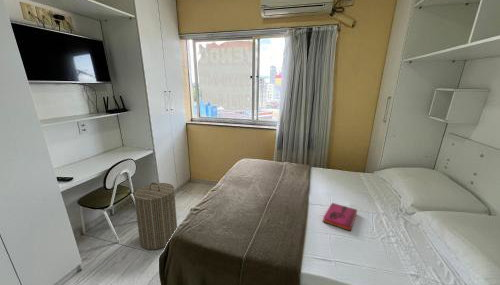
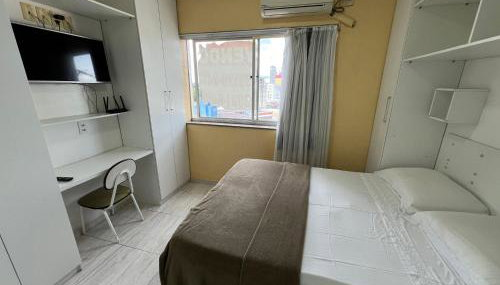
- hardback book [322,202,358,232]
- laundry hamper [133,182,178,250]
